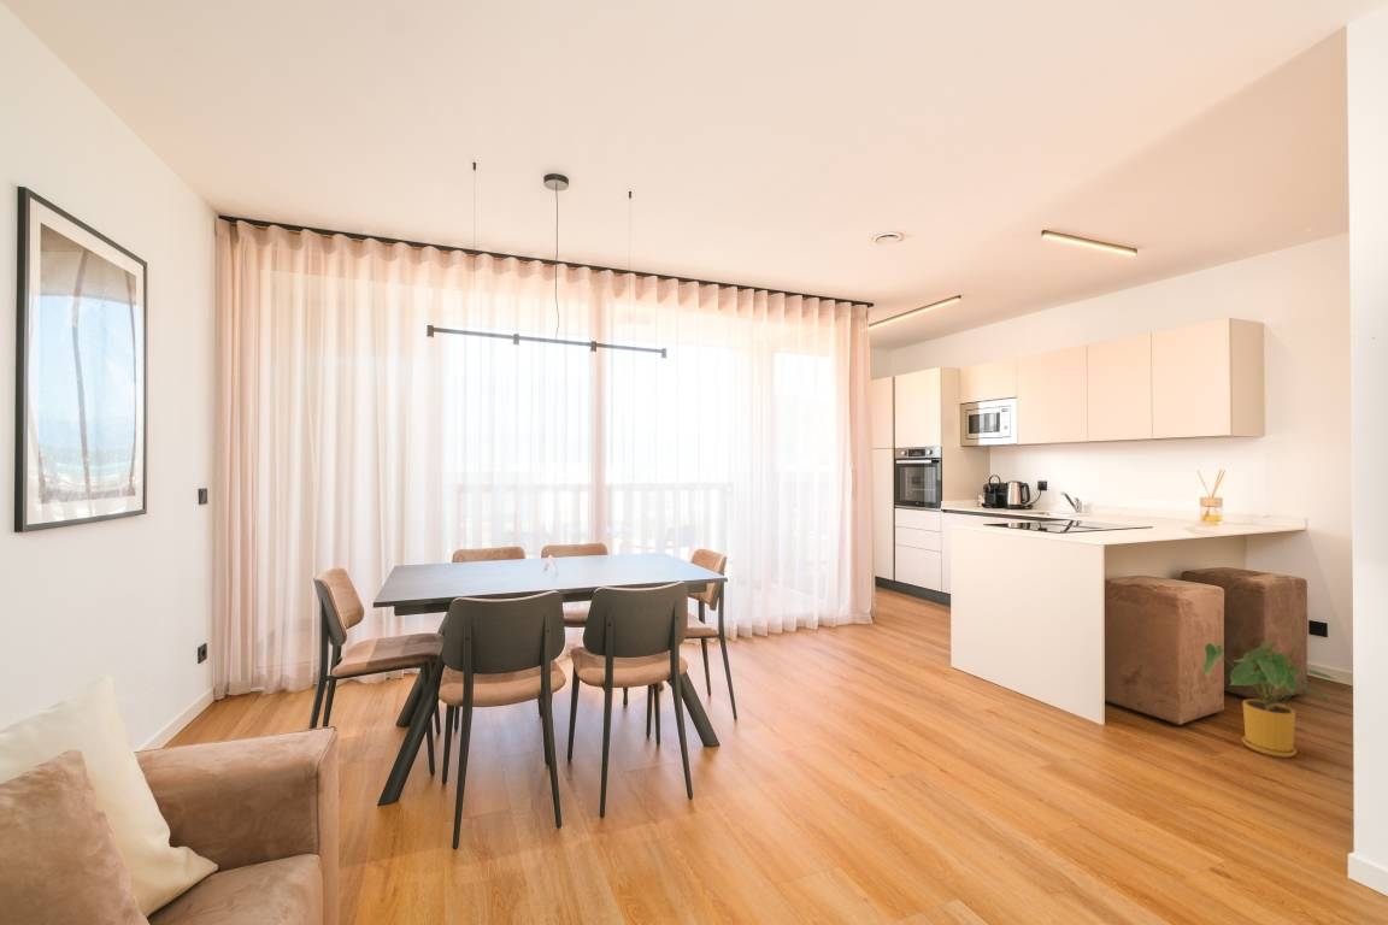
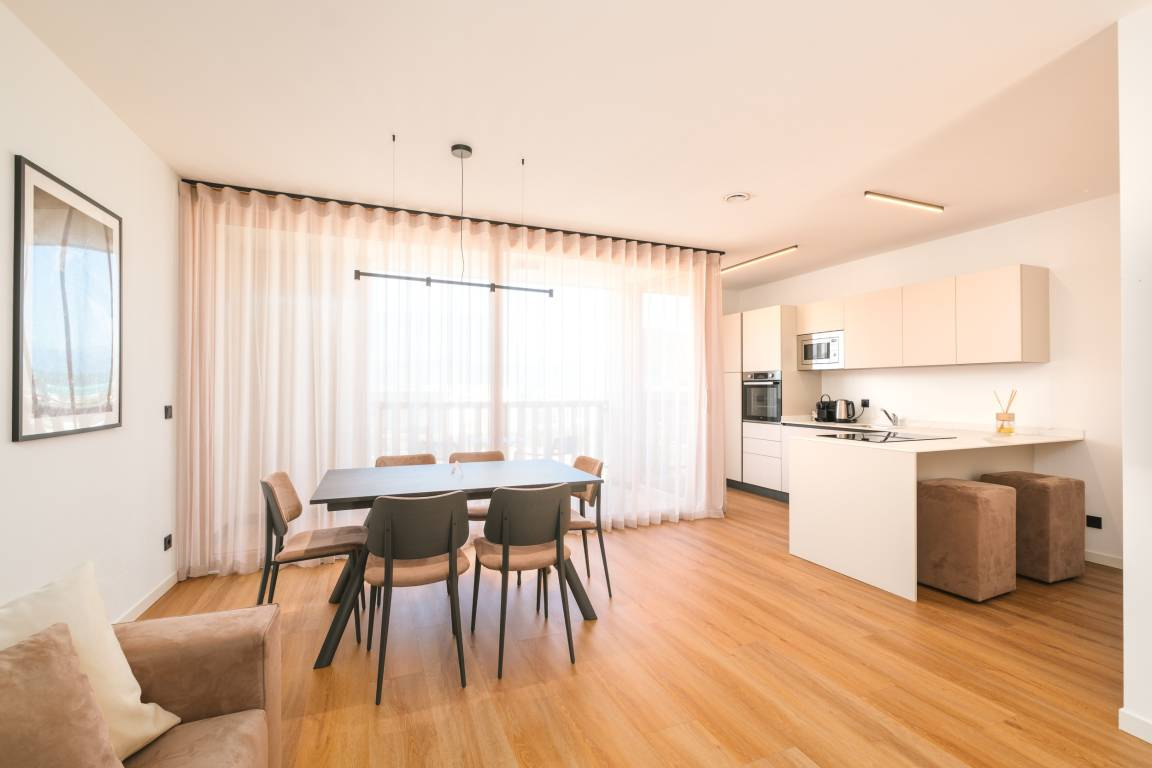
- house plant [1202,641,1339,759]
